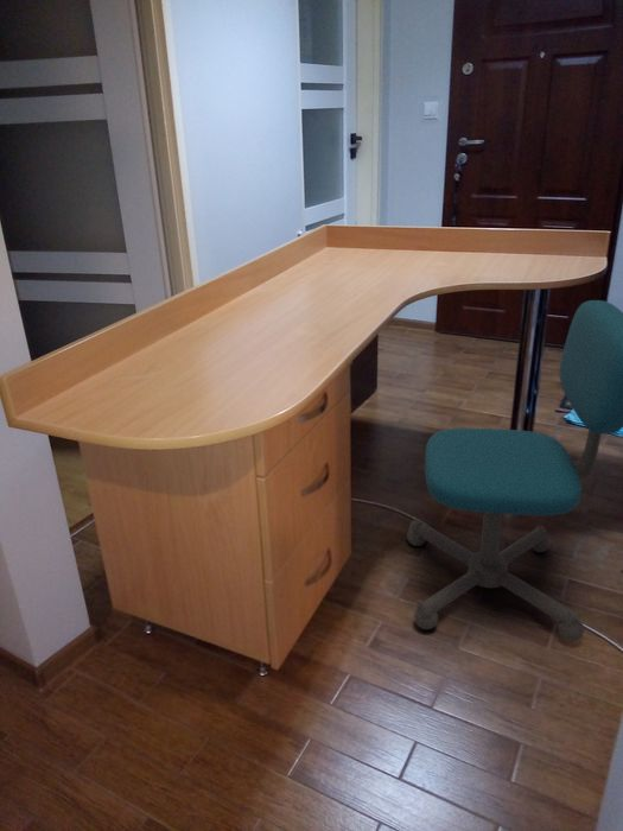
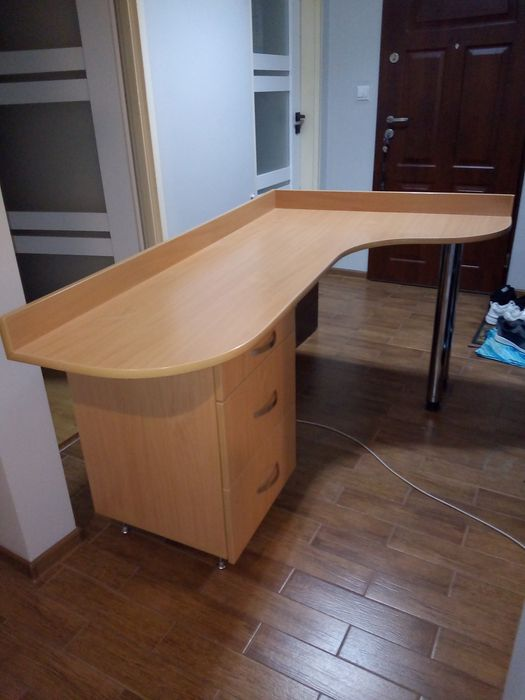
- office chair [406,299,623,642]
